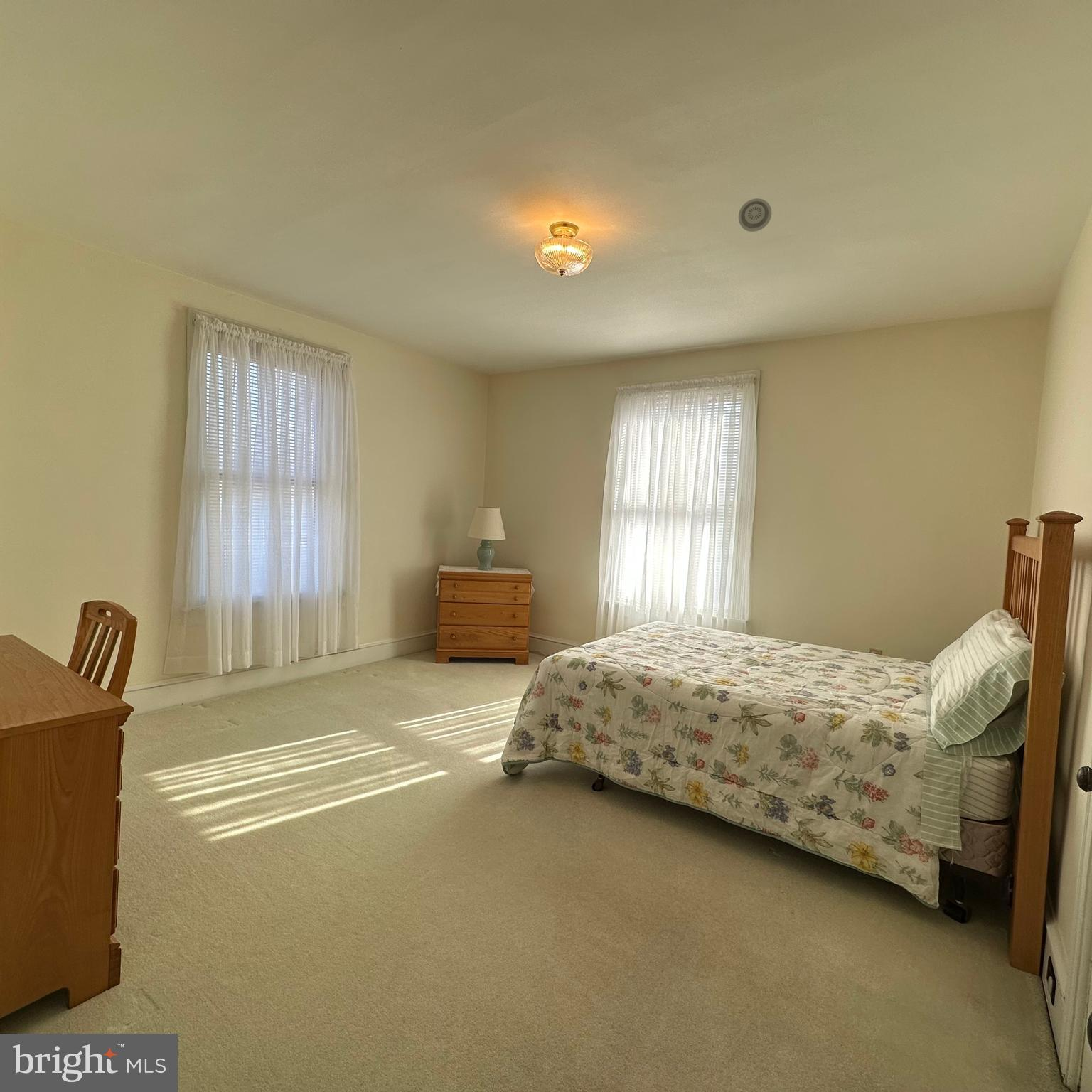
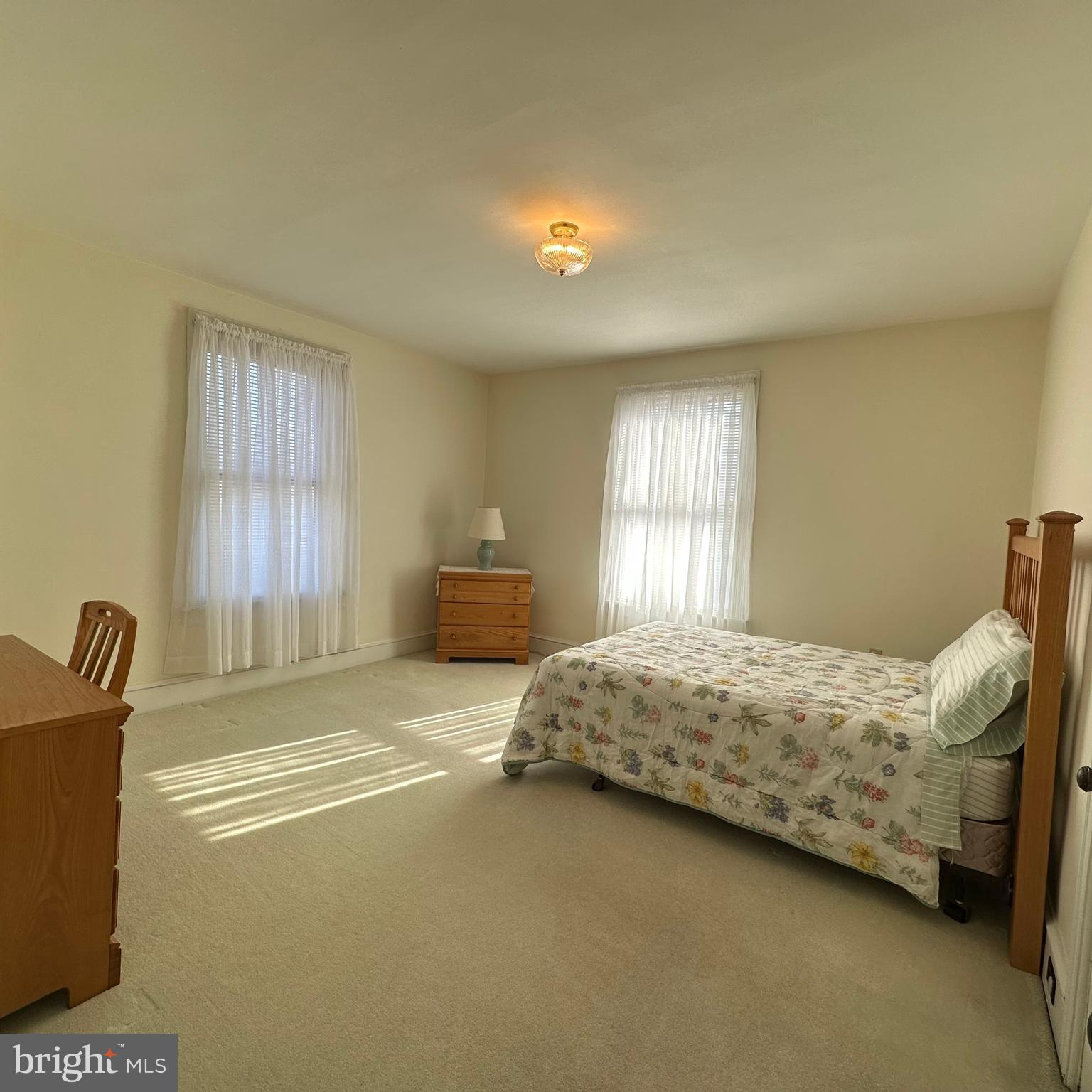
- smoke detector [737,198,772,232]
